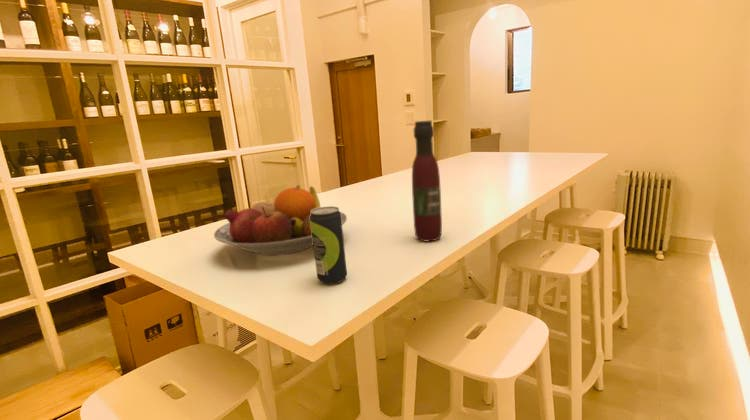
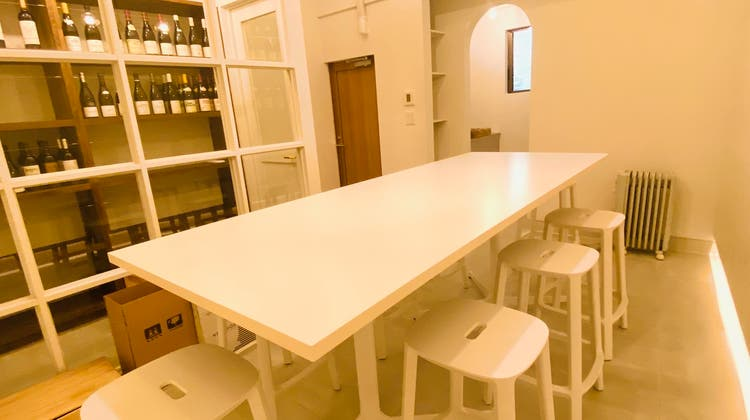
- beverage can [310,206,348,285]
- wine bottle [411,120,443,242]
- fruit bowl [213,184,348,256]
